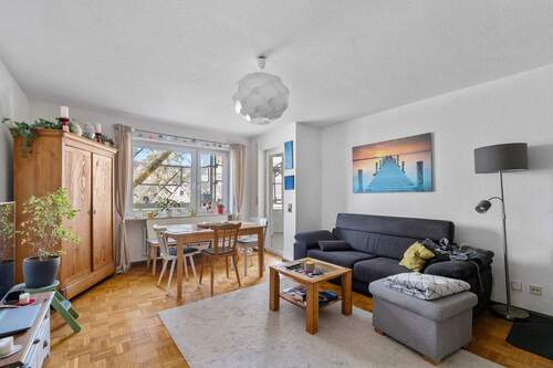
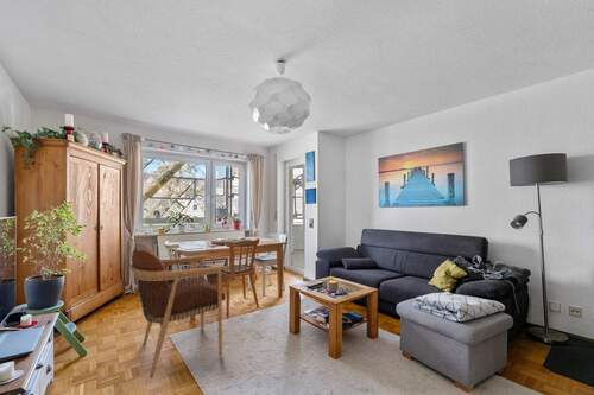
+ armchair [128,242,228,380]
